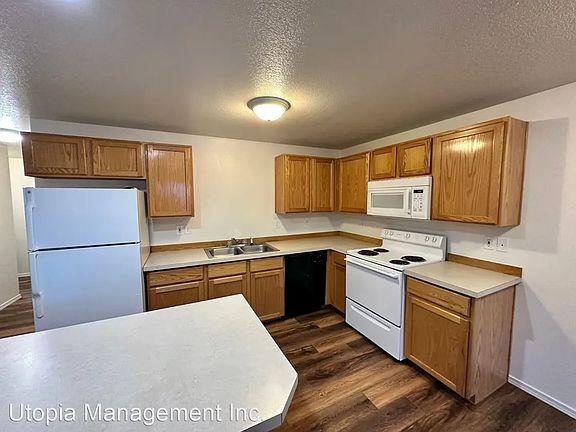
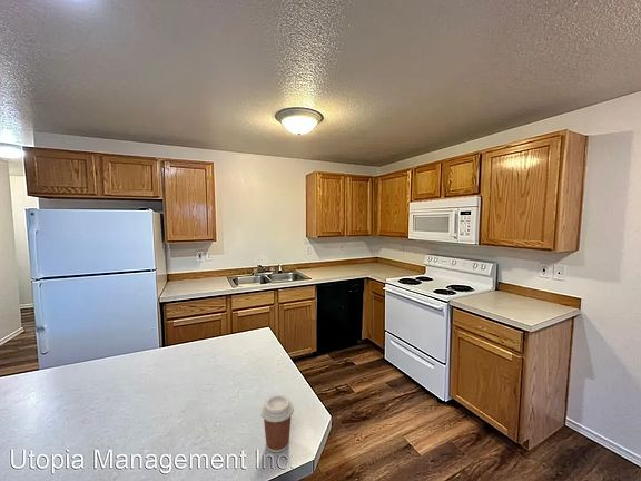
+ coffee cup [260,394,295,453]
